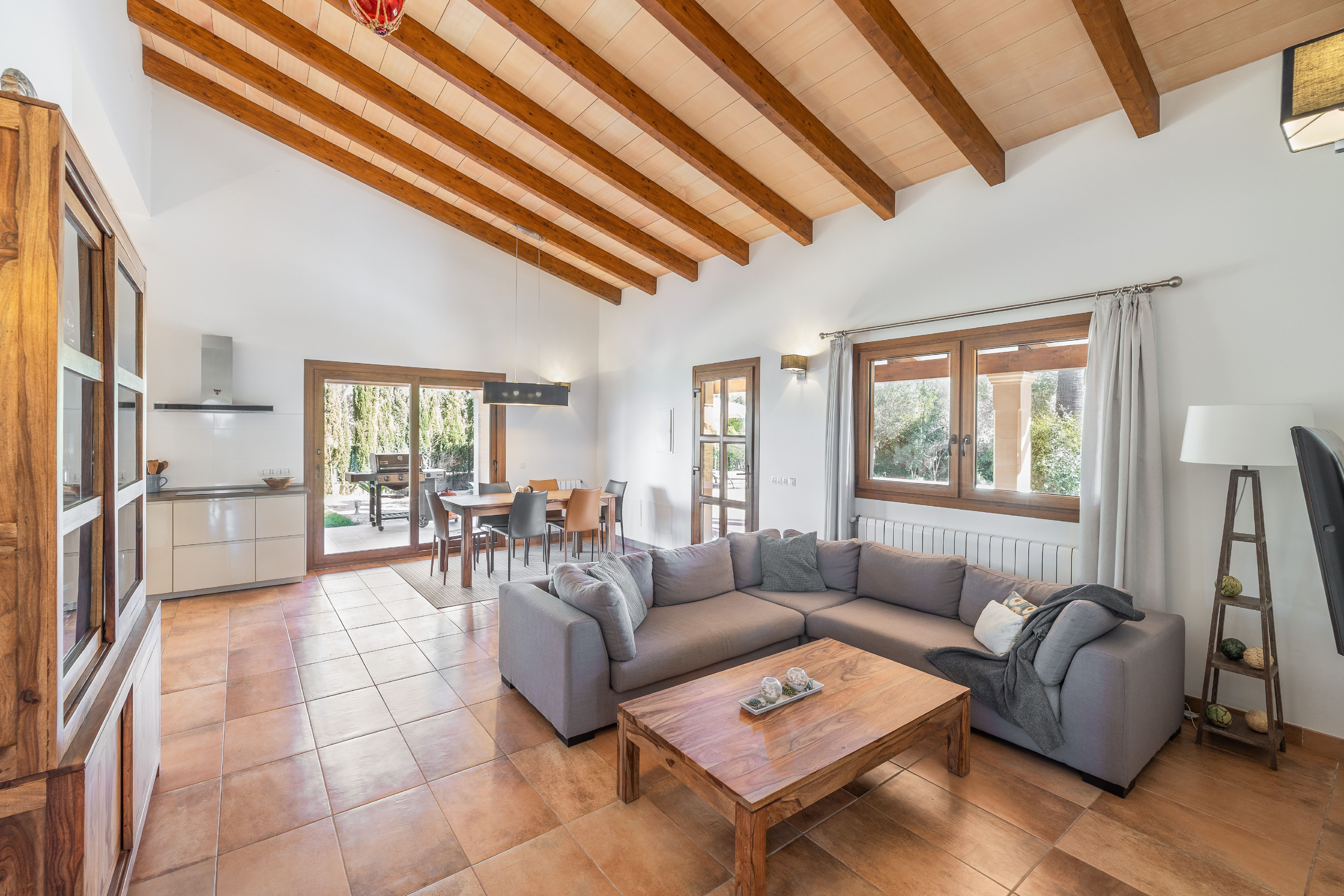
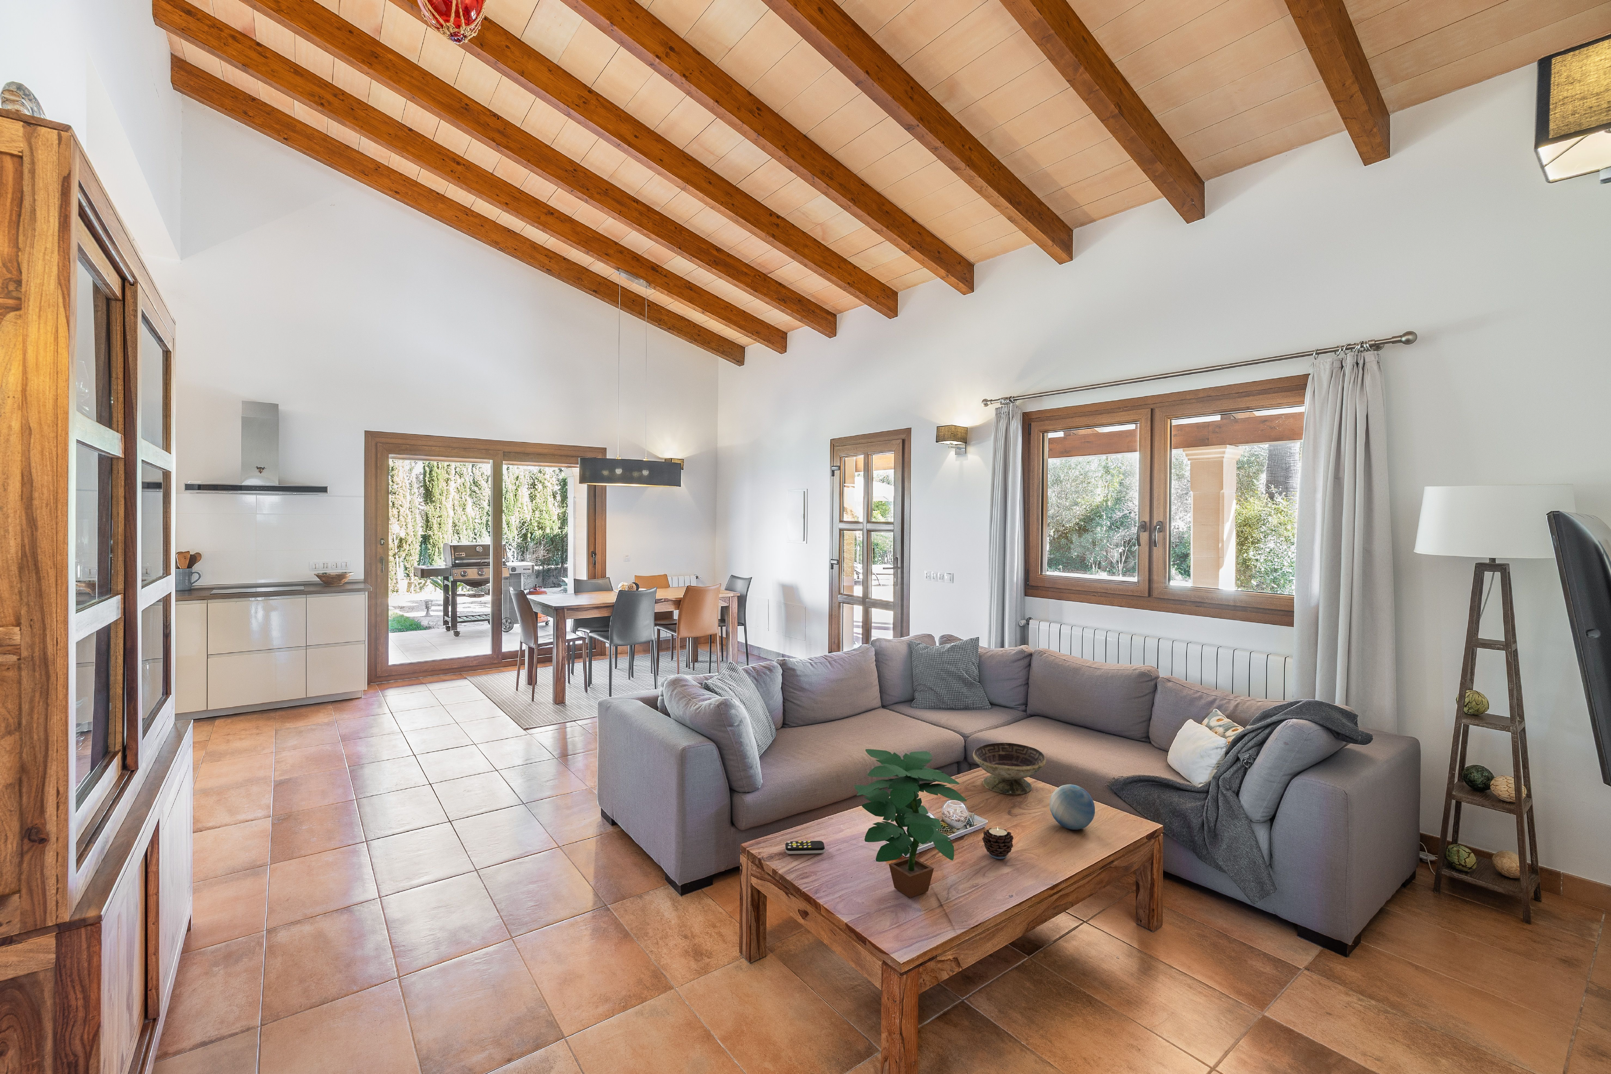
+ potted plant [853,749,967,898]
+ candle [982,826,1014,859]
+ decorative bowl [972,742,1046,795]
+ decorative ball [1049,784,1096,831]
+ remote control [785,840,825,855]
